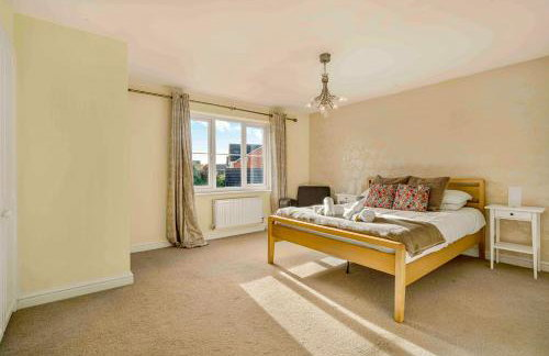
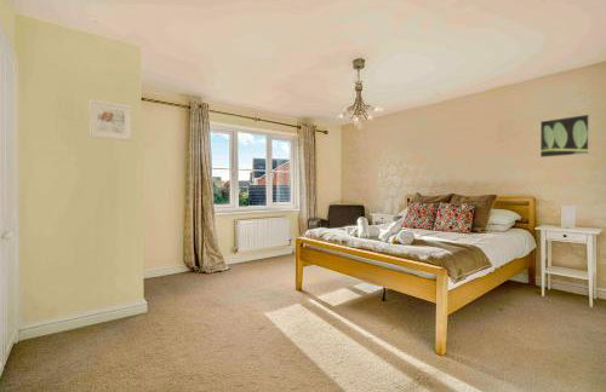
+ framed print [88,98,133,142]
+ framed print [539,113,590,158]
